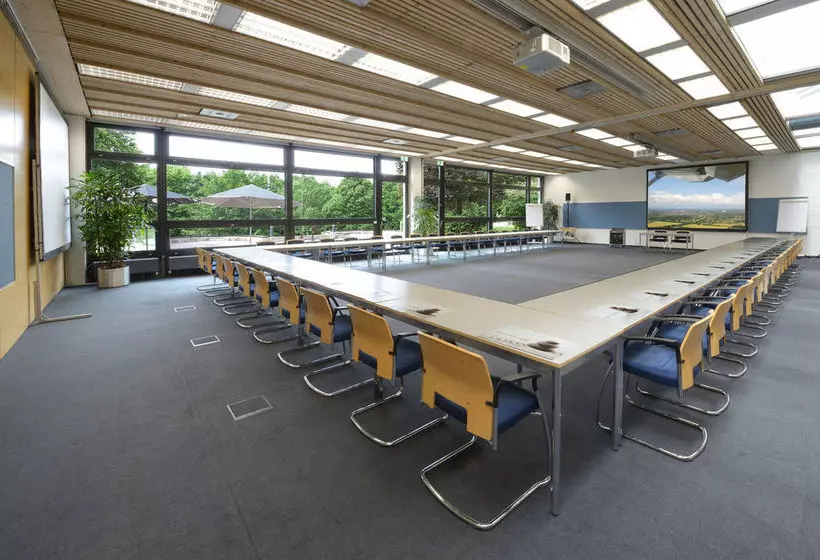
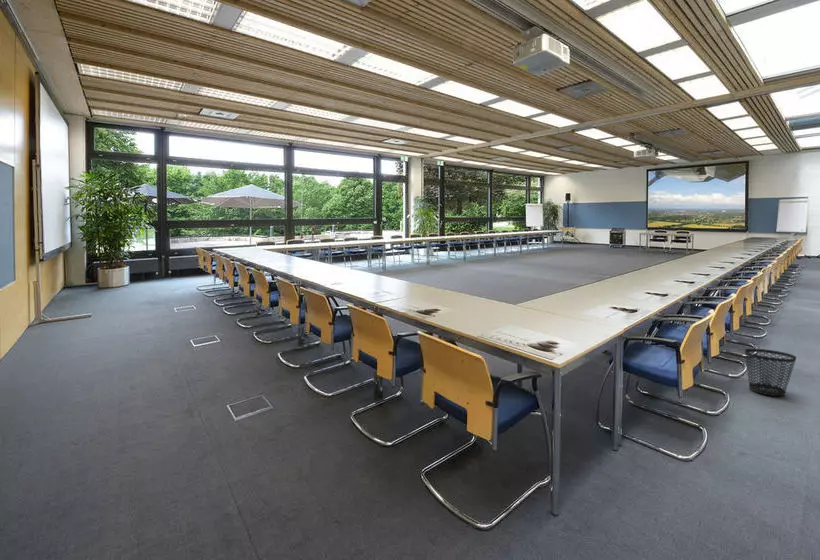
+ wastebasket [744,348,798,397]
